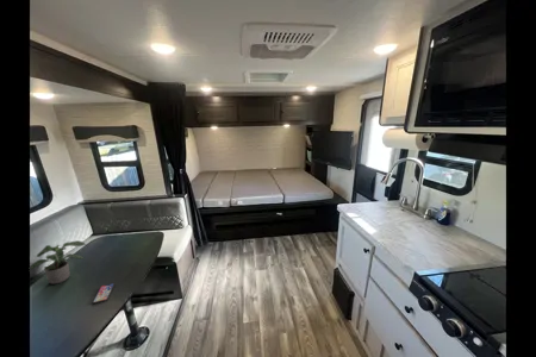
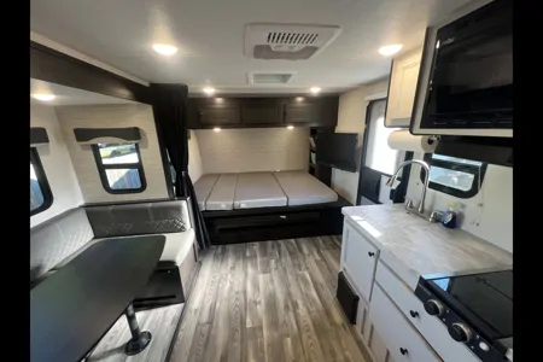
- smartphone [92,282,116,305]
- potted plant [30,239,87,286]
